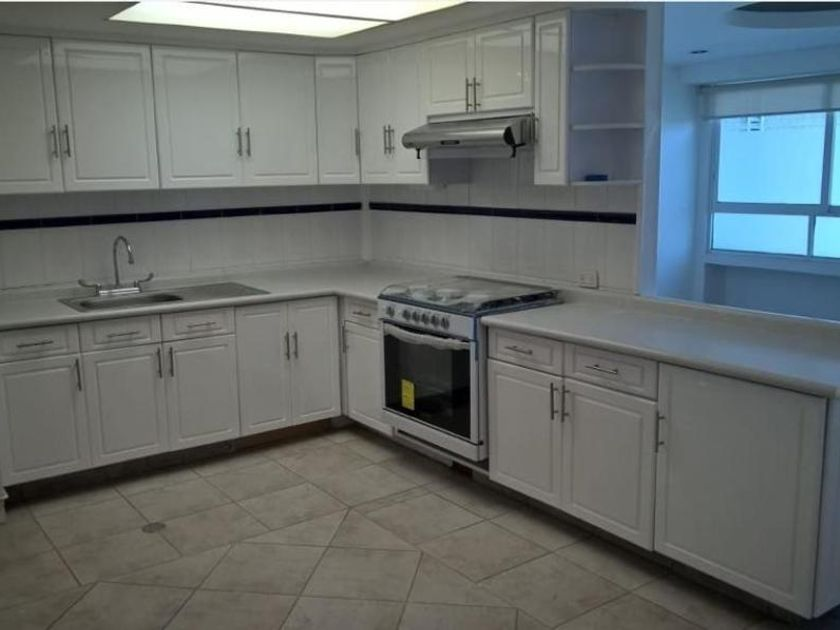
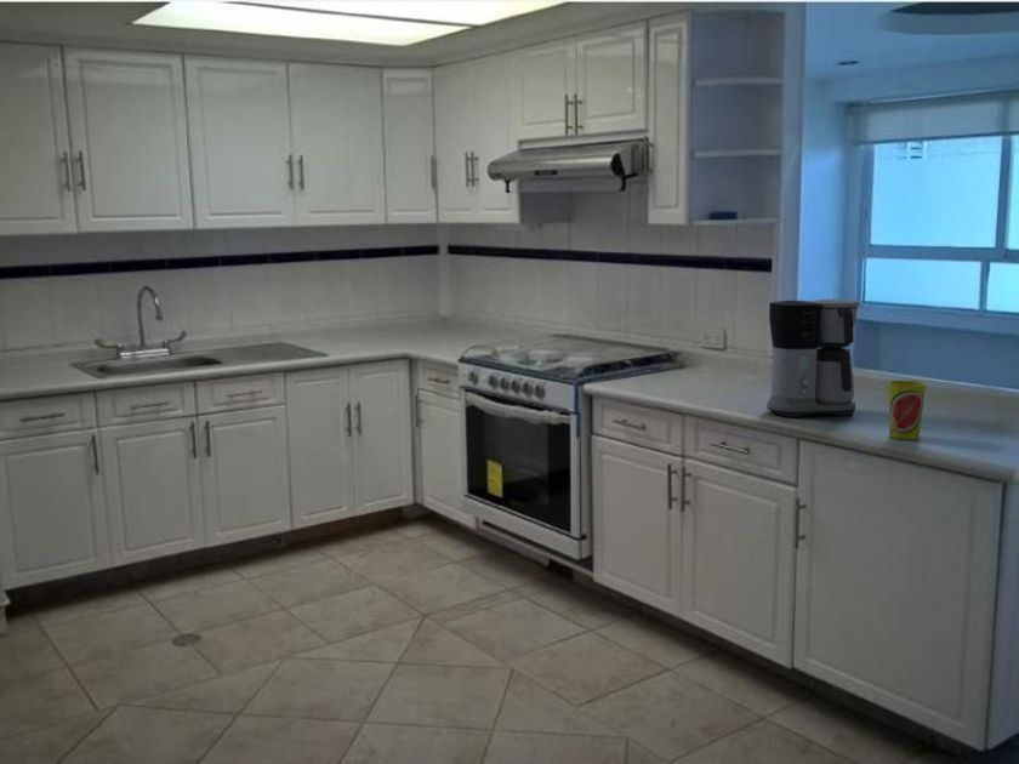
+ cup [887,380,927,440]
+ coffee maker [765,298,860,418]
